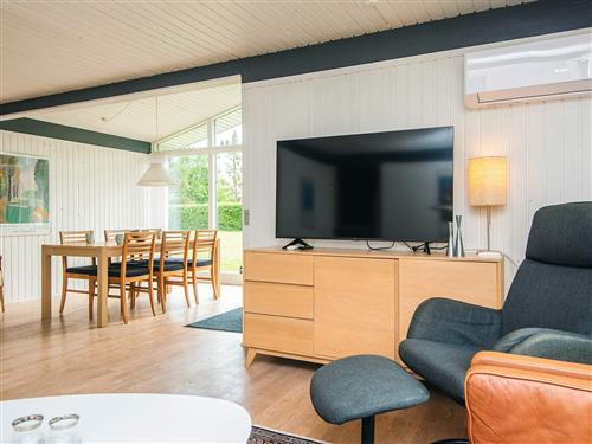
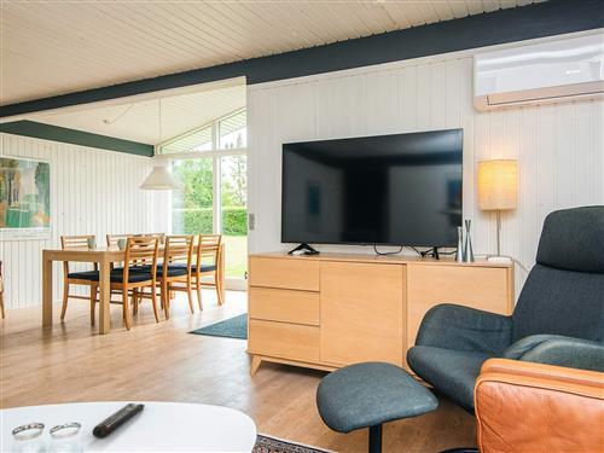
+ remote control [91,402,146,439]
